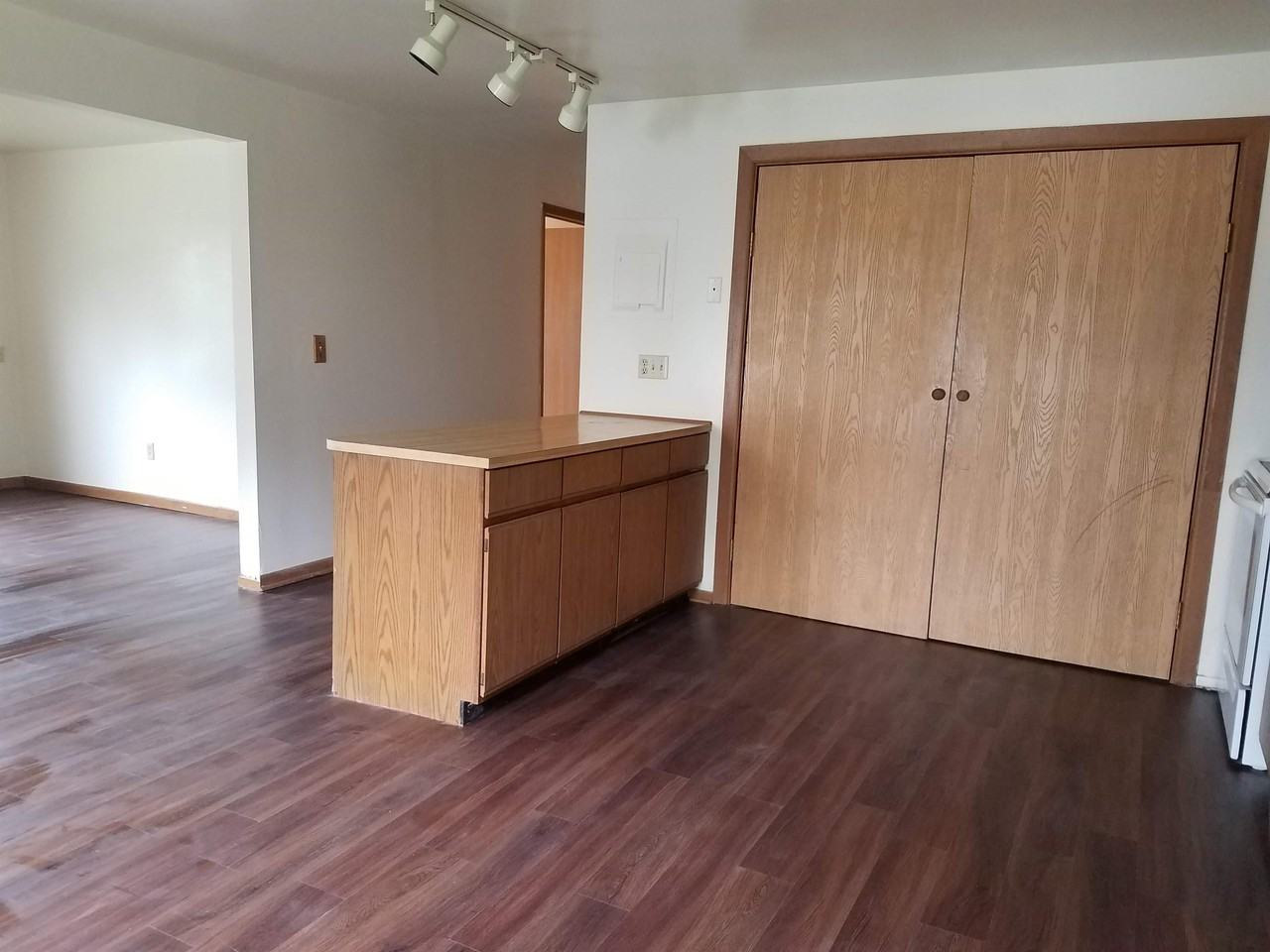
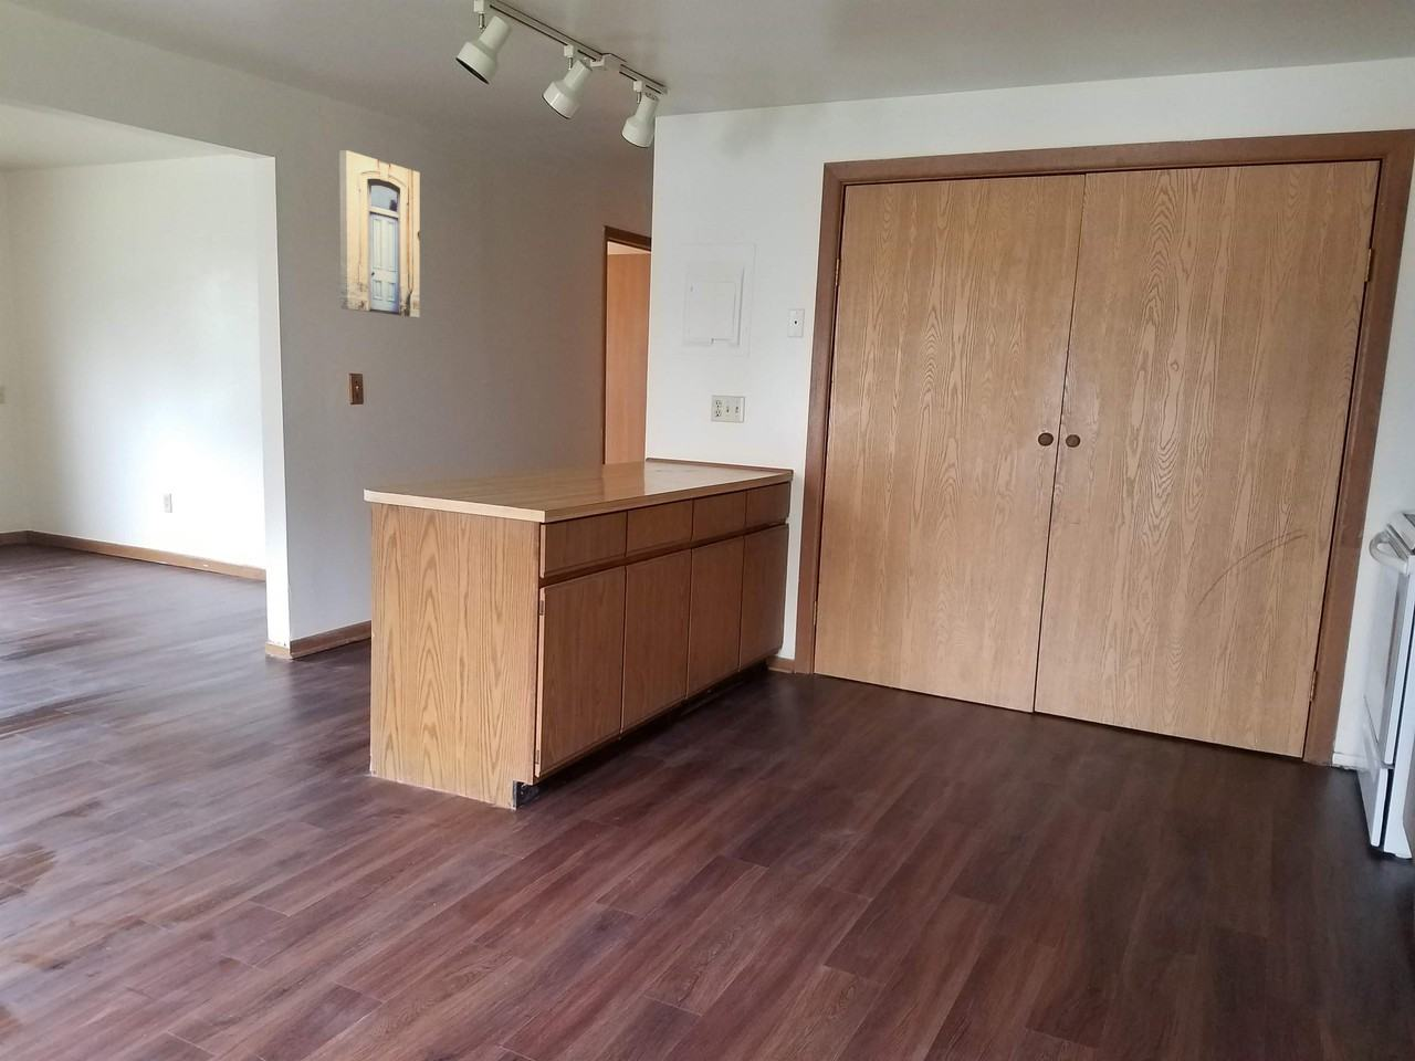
+ wall art [339,149,421,319]
